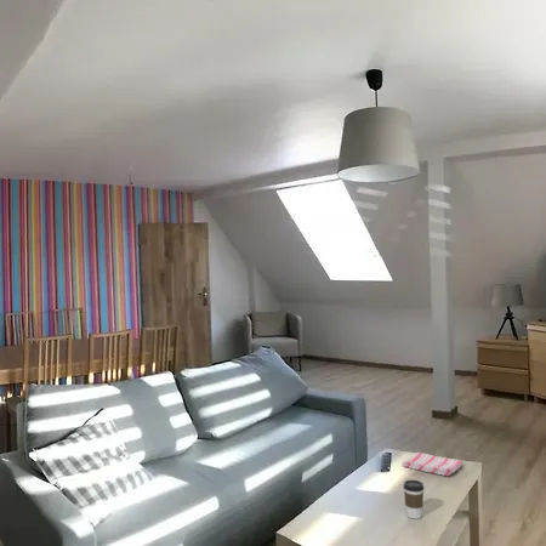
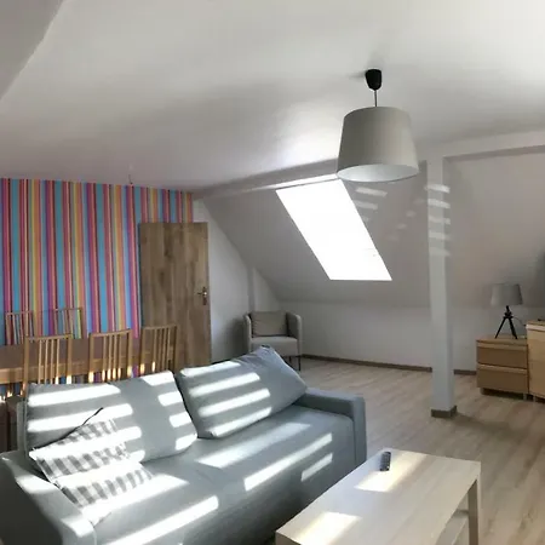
- dish towel [400,451,465,477]
- coffee cup [403,479,425,521]
